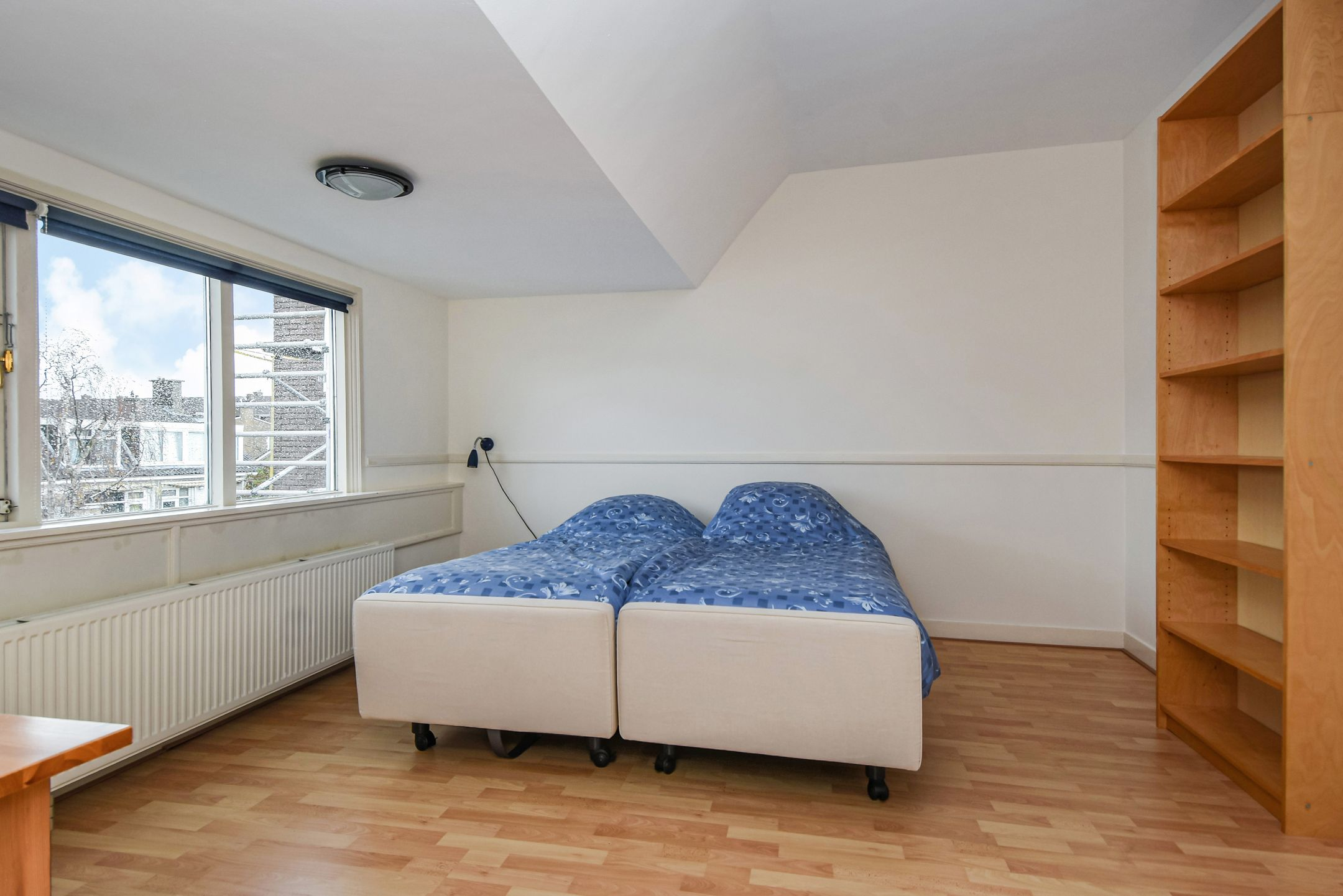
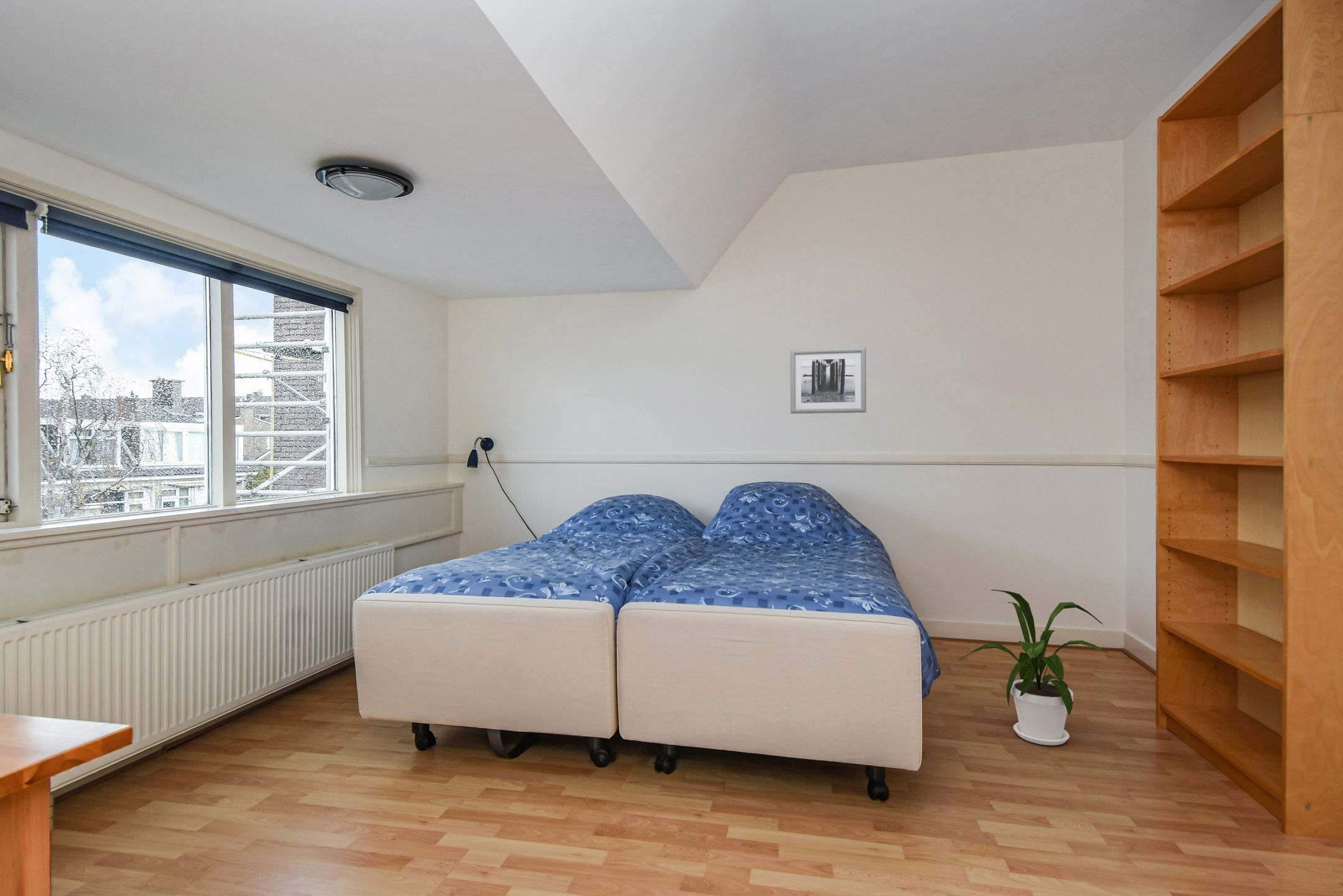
+ wall art [790,347,867,414]
+ house plant [958,589,1109,746]
